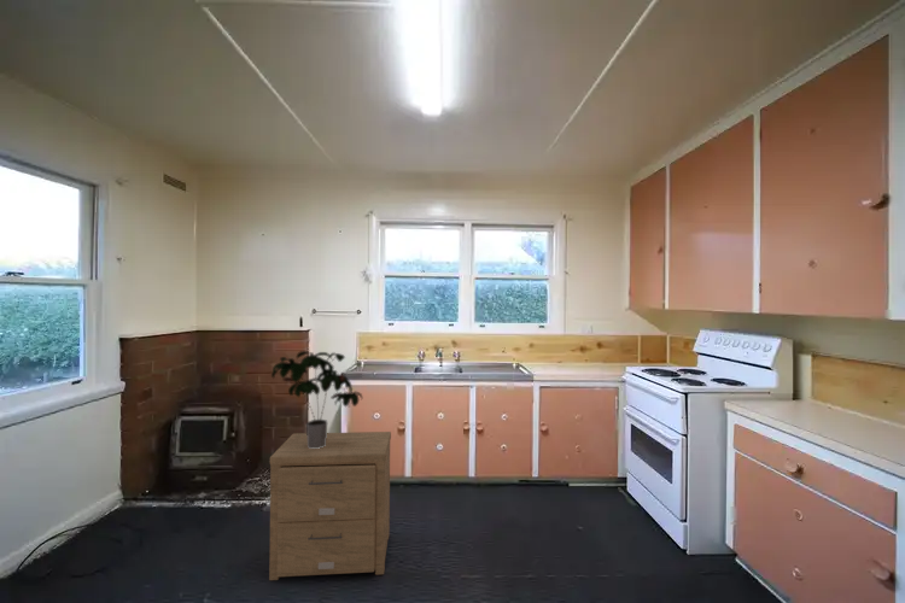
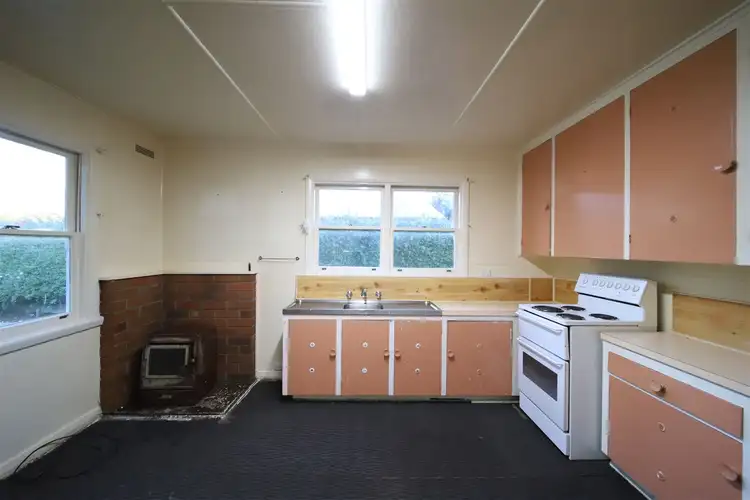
- side table [268,431,392,581]
- potted plant [270,350,363,449]
